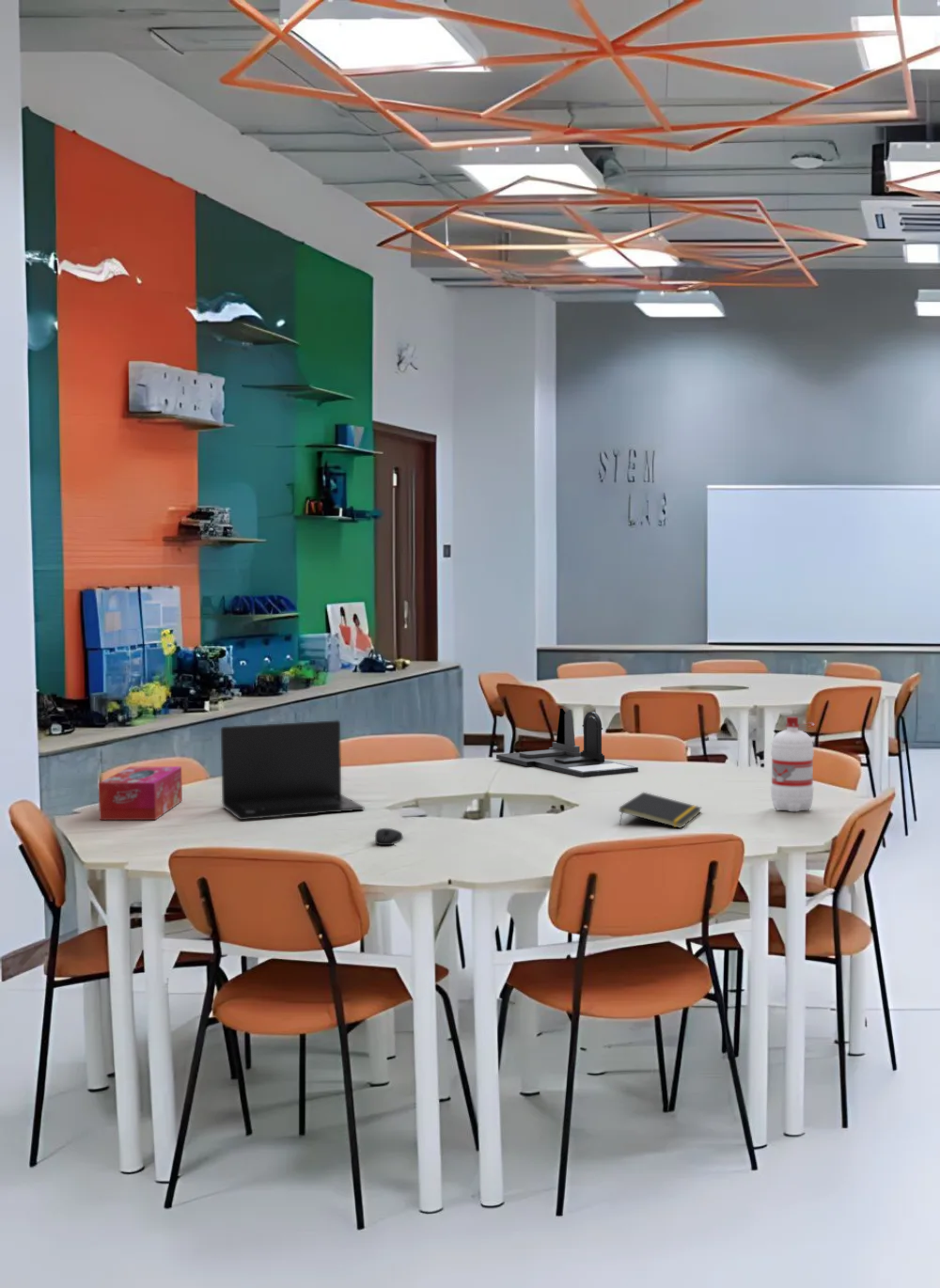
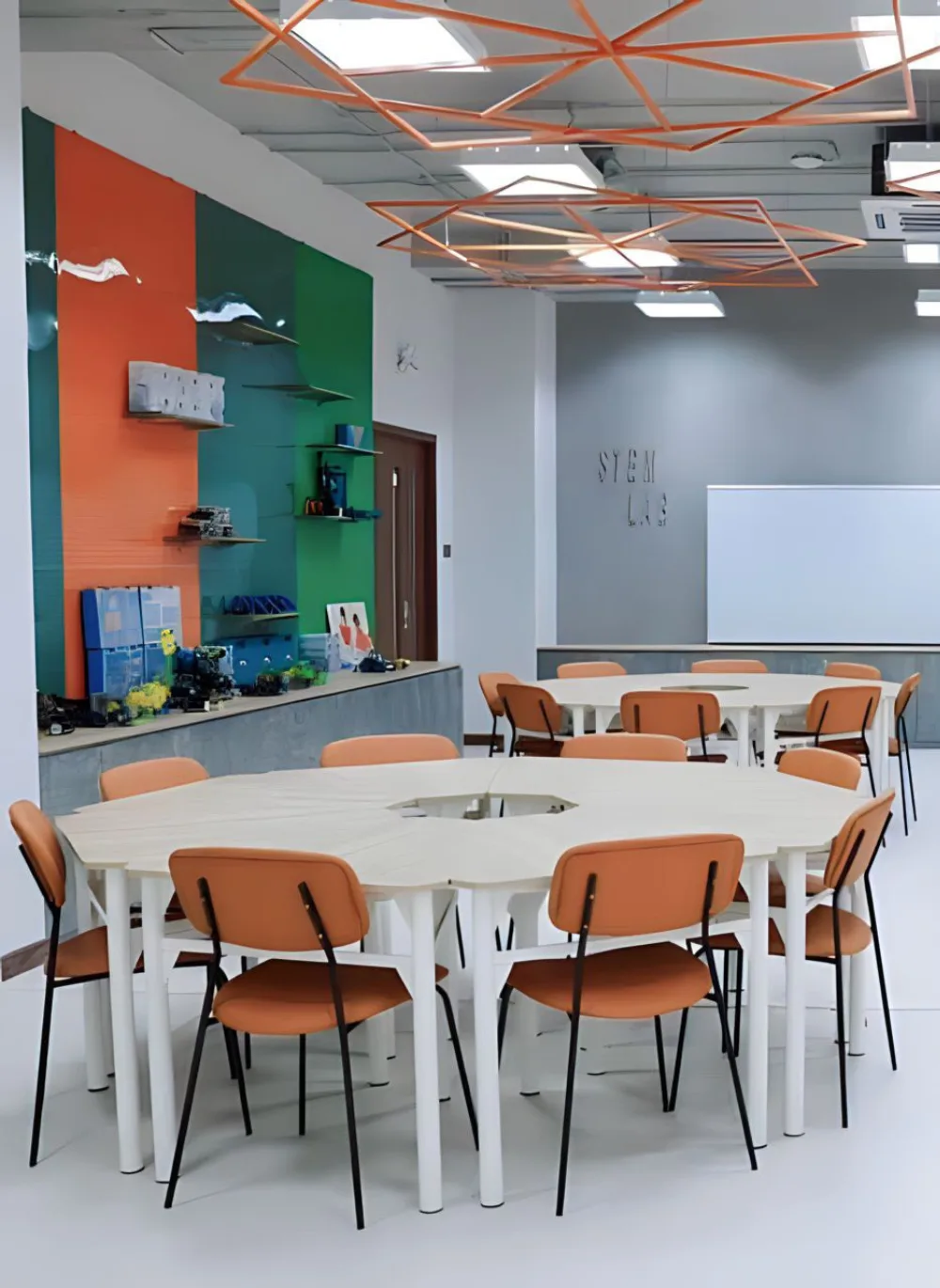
- mouse [374,827,404,846]
- laptop [220,719,365,821]
- tissue box [98,765,183,821]
- desk organizer [495,707,639,778]
- notepad [619,792,702,829]
- water bottle [770,715,816,812]
